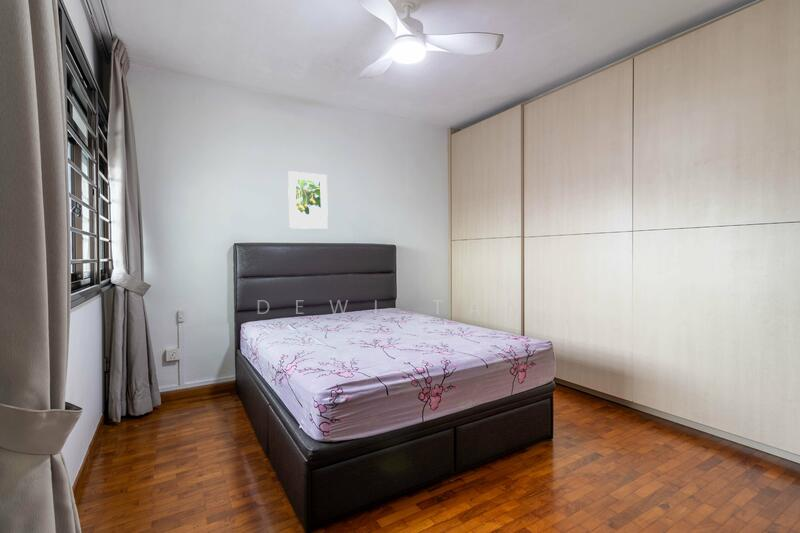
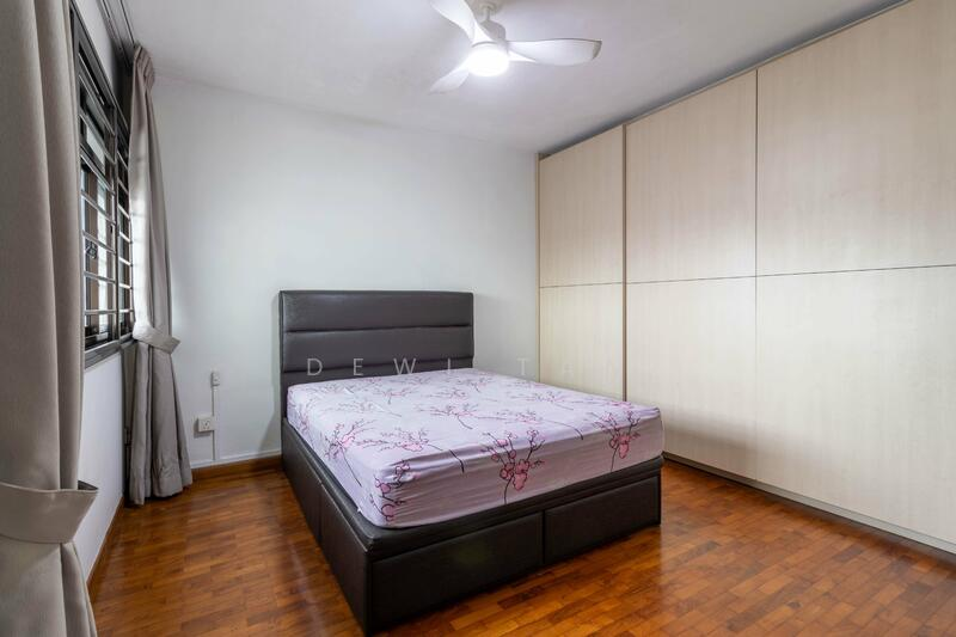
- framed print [287,170,329,230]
